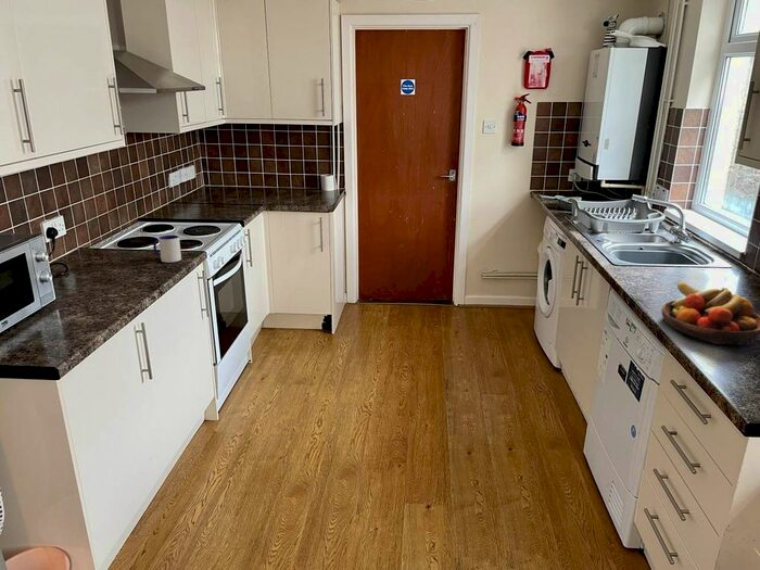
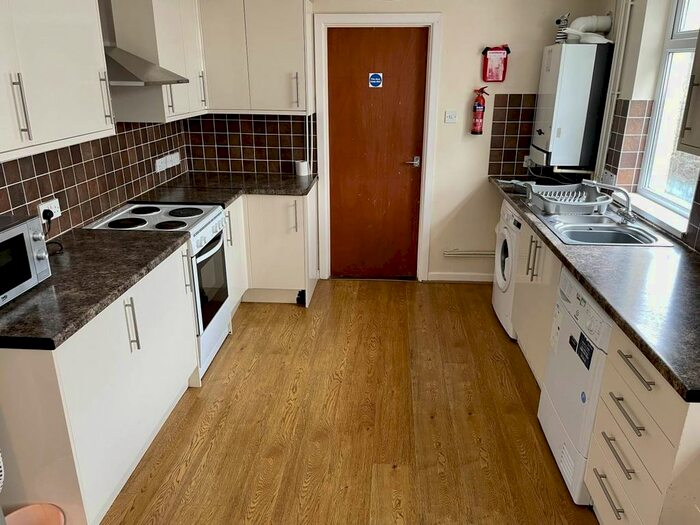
- mug [152,235,182,264]
- fruit bowl [660,280,760,346]
